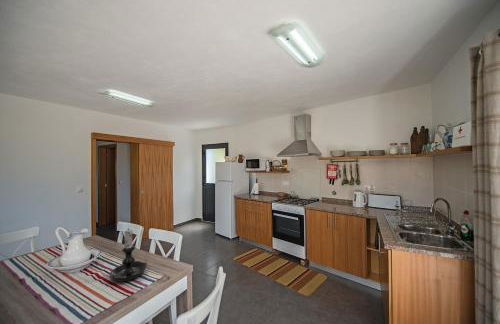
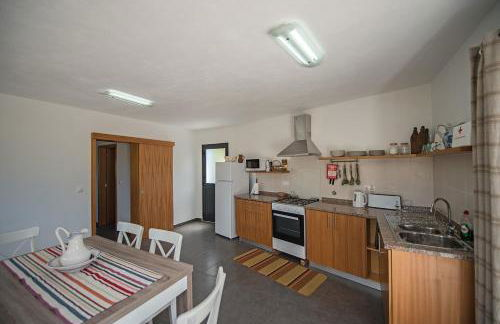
- candle holder [109,227,148,282]
